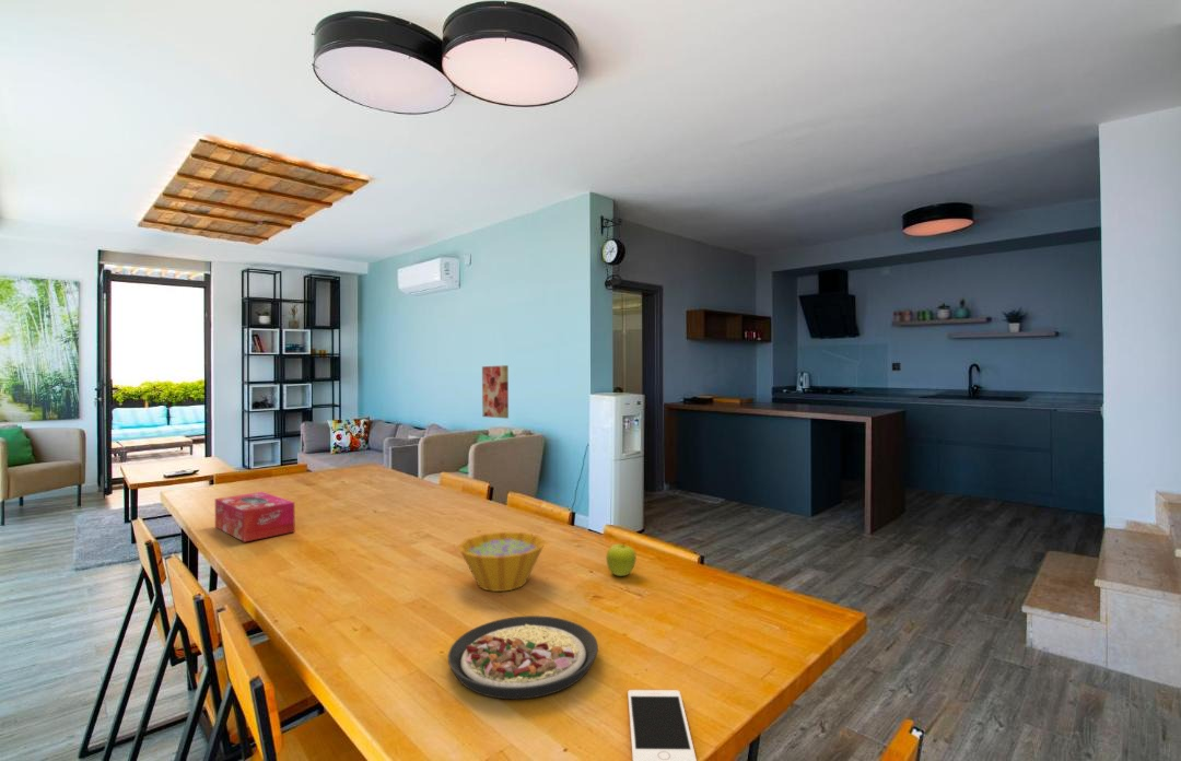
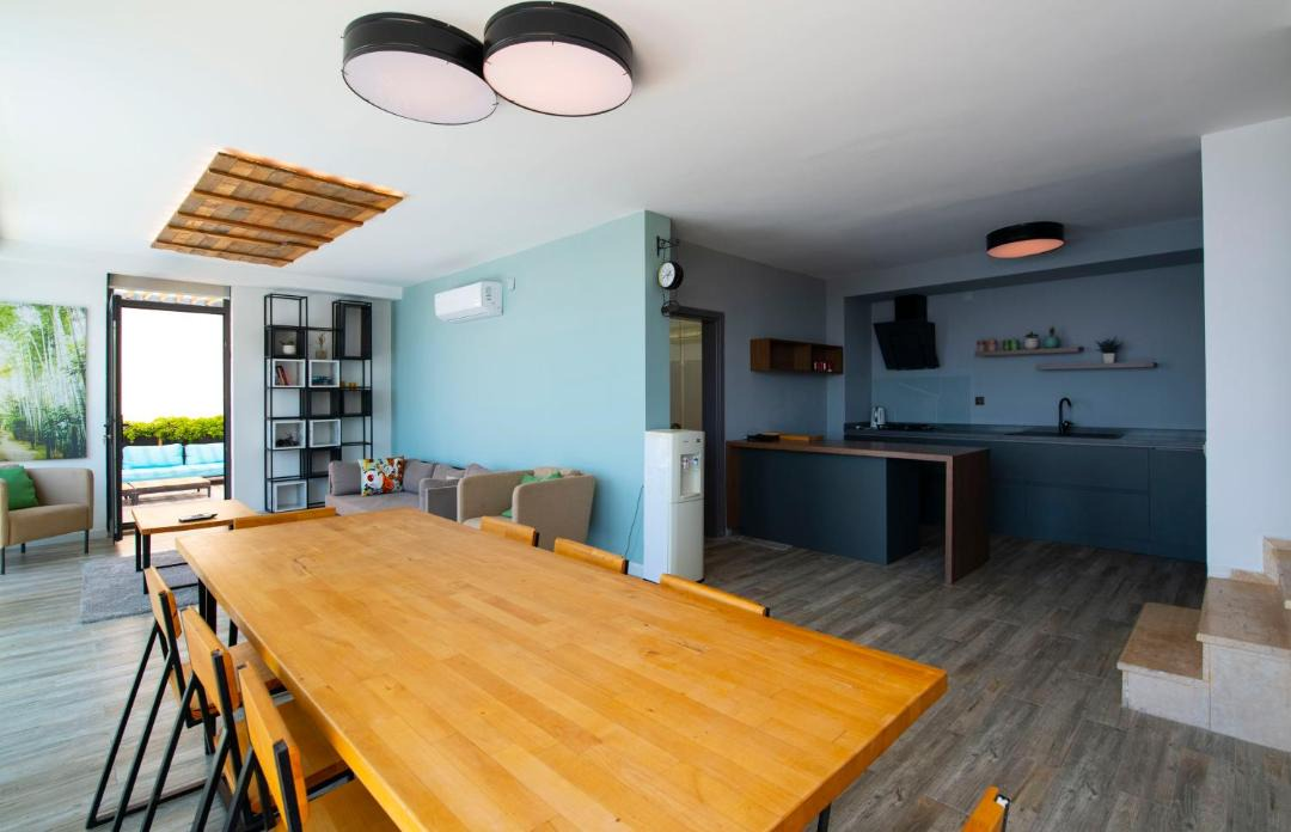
- bowl [457,531,547,593]
- plate [447,614,599,700]
- fruit [606,542,638,577]
- tissue box [214,491,296,543]
- cell phone [627,689,698,761]
- wall art [481,364,510,420]
